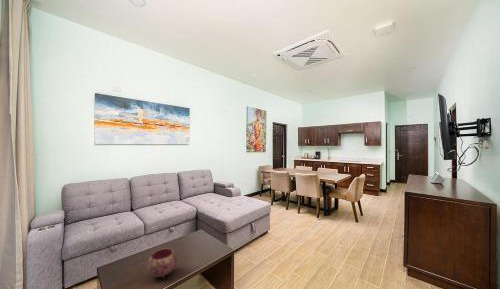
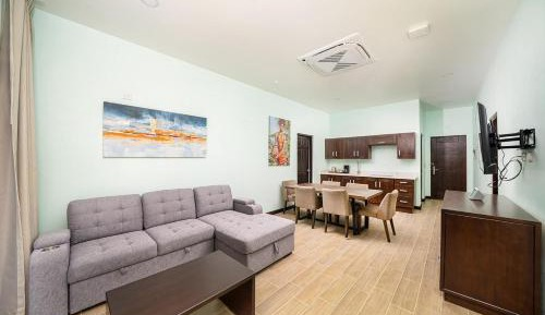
- bowl [146,247,178,280]
